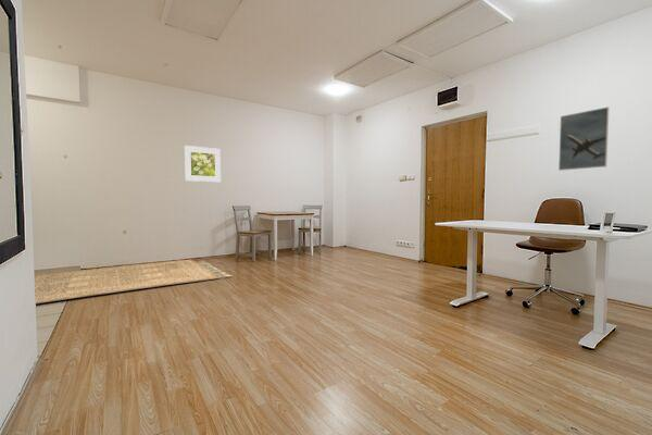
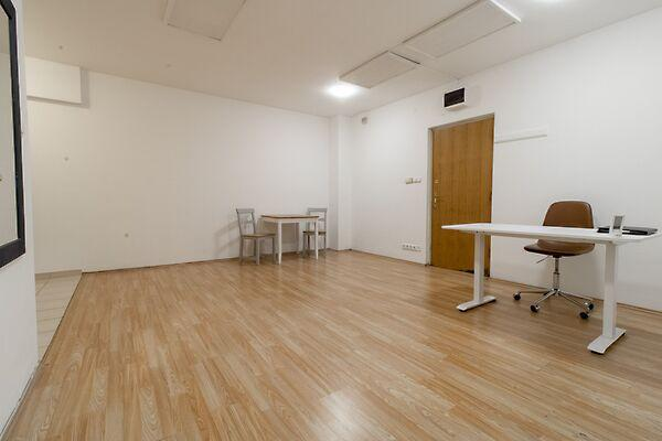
- rug [34,259,234,304]
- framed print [557,105,610,172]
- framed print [184,145,222,183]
